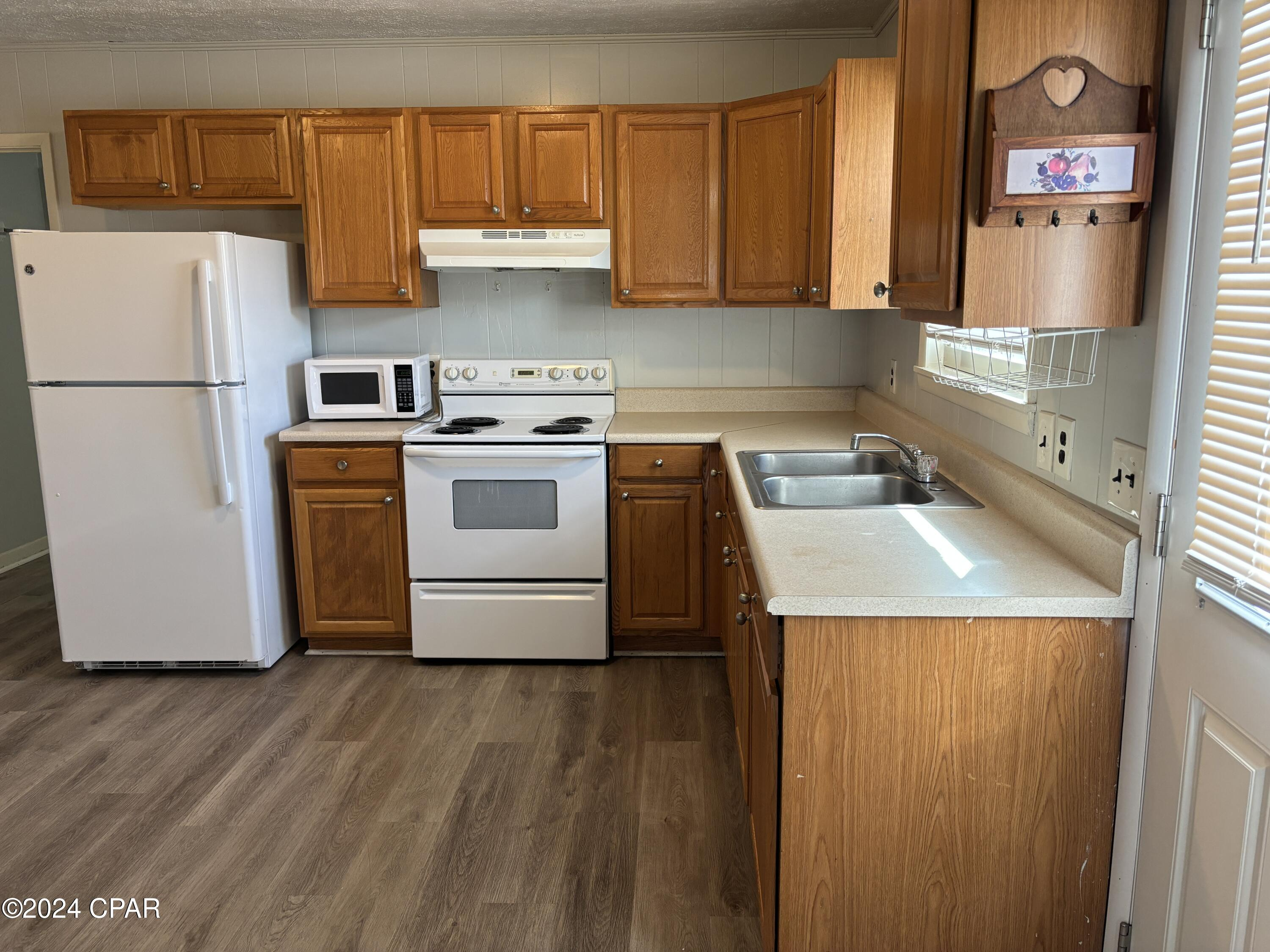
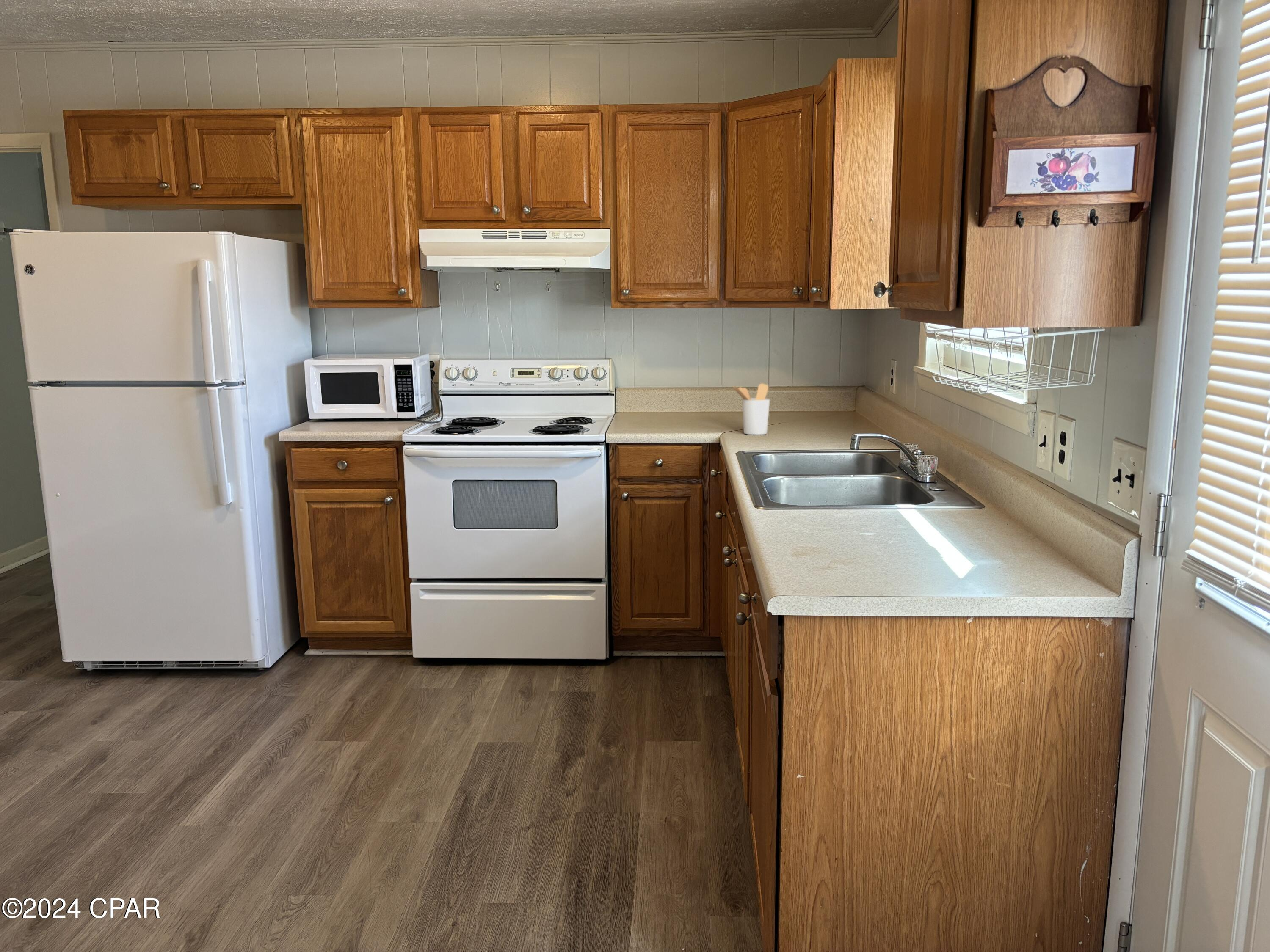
+ utensil holder [731,383,770,435]
